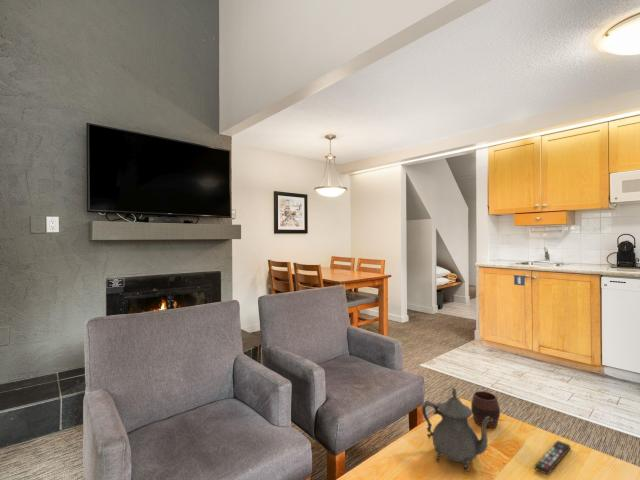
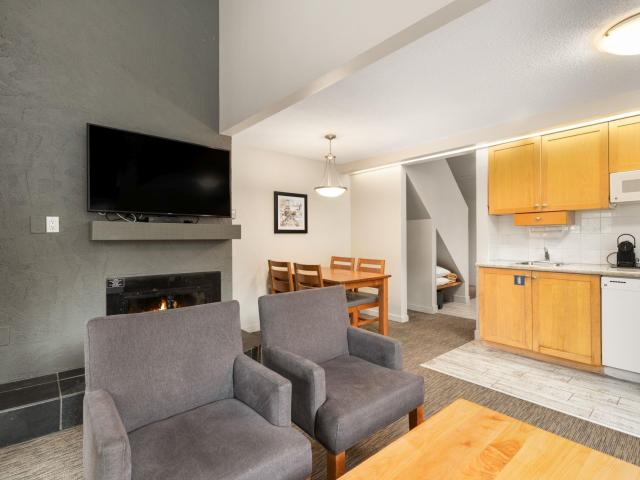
- cup [470,390,501,429]
- teapot [420,387,493,473]
- remote control [534,440,571,476]
